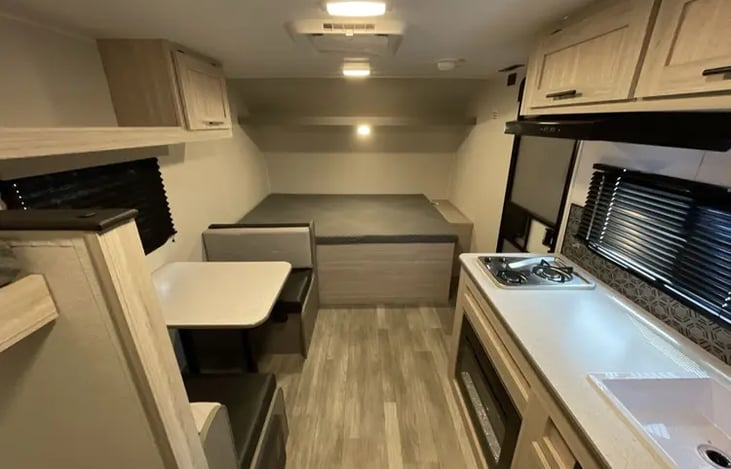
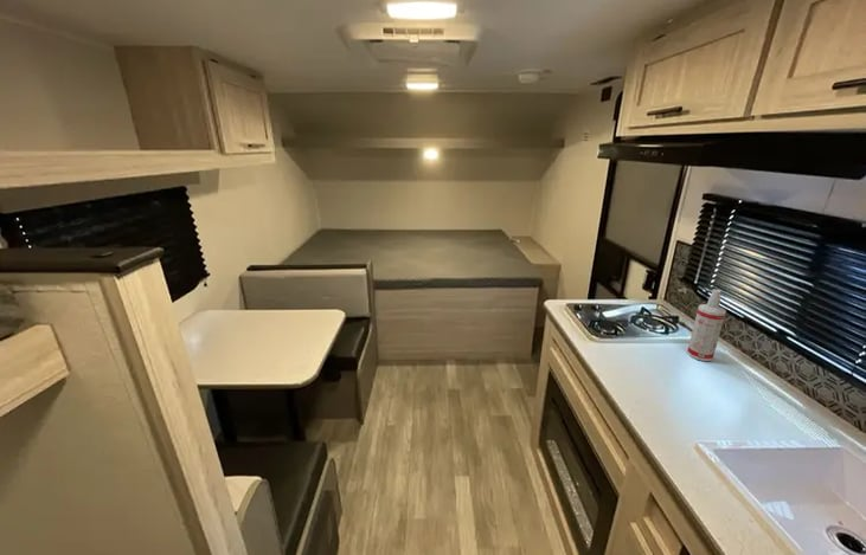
+ spray bottle [686,288,727,362]
